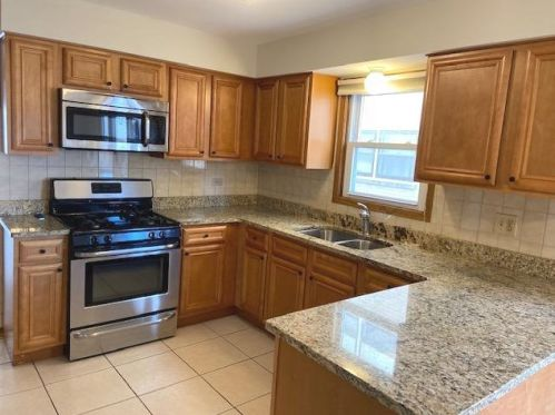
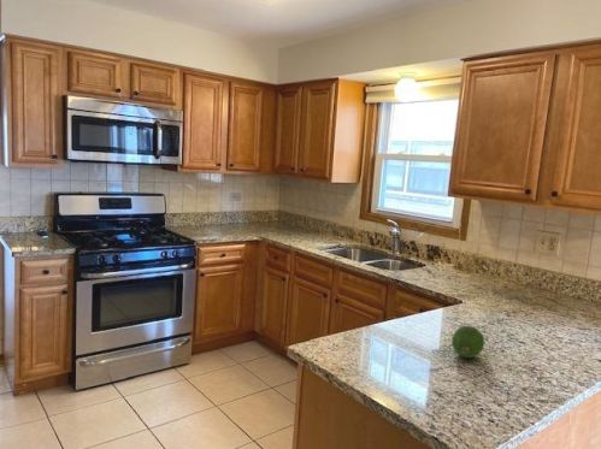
+ fruit [450,325,485,359]
